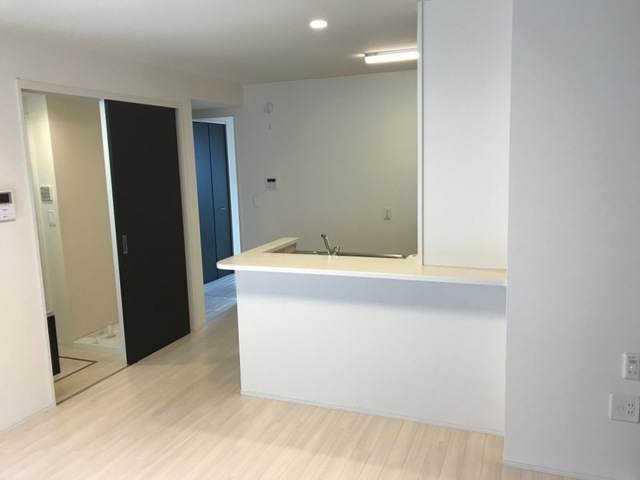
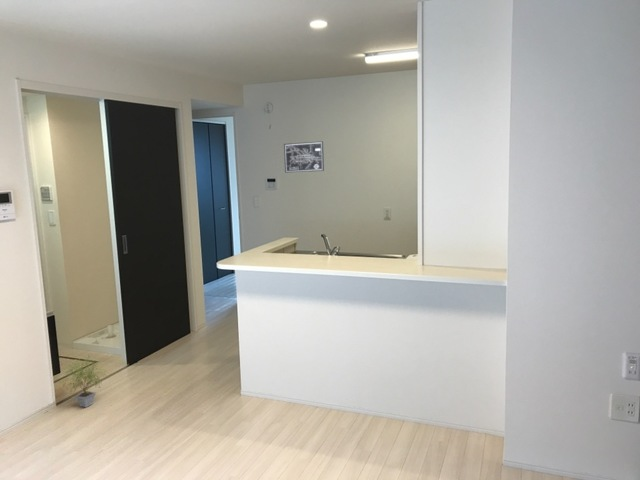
+ wall art [283,140,325,173]
+ potted plant [58,353,108,408]
